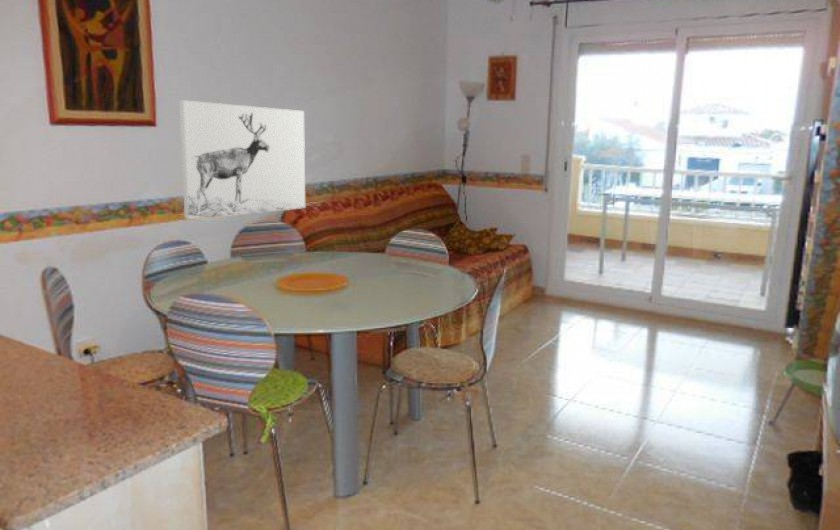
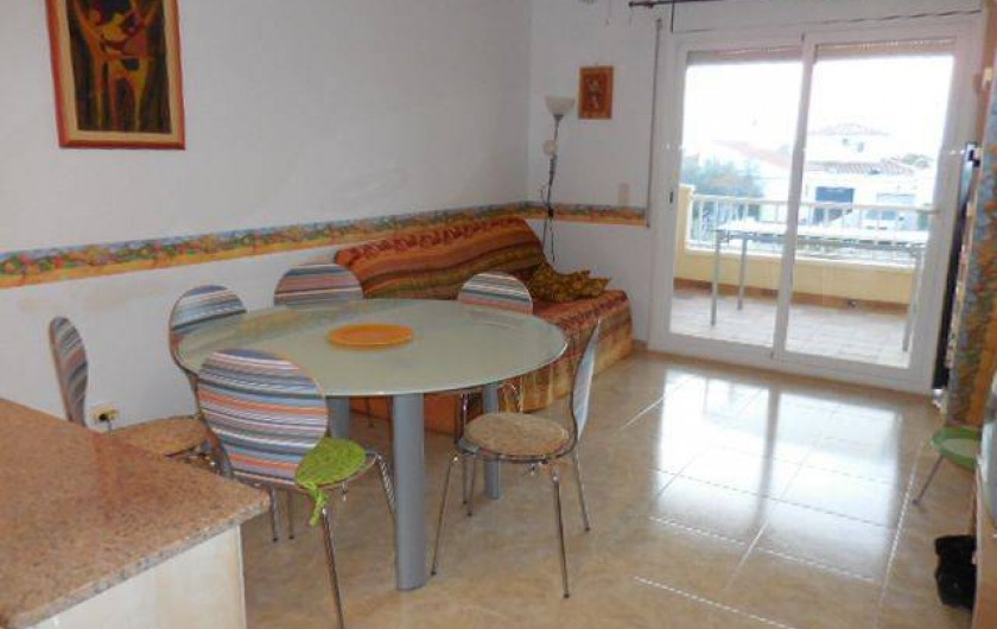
- wall art [178,99,306,220]
